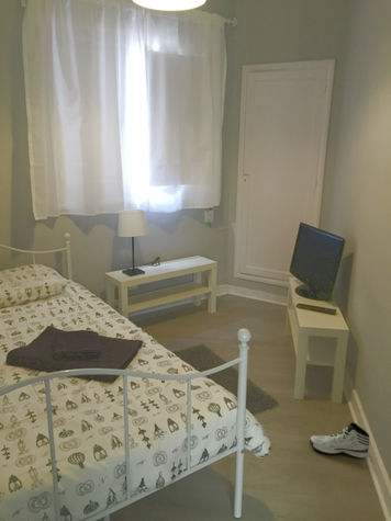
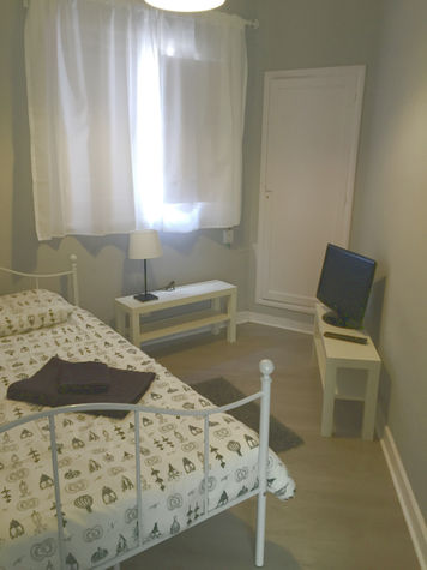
- sneaker [309,421,370,460]
